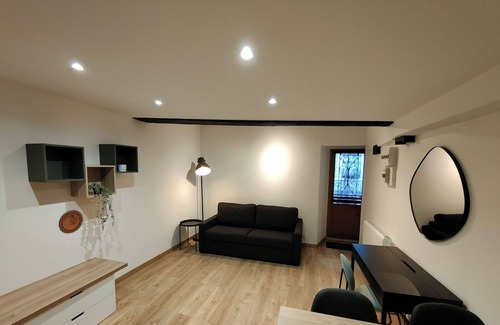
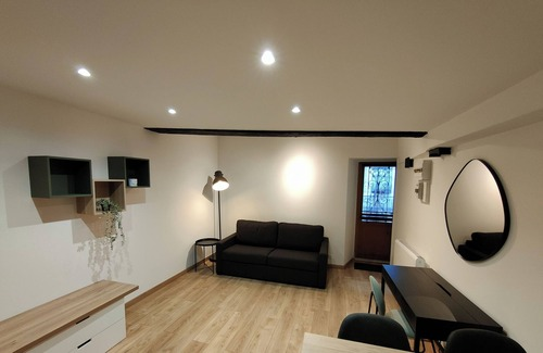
- decorative plate [58,209,84,235]
